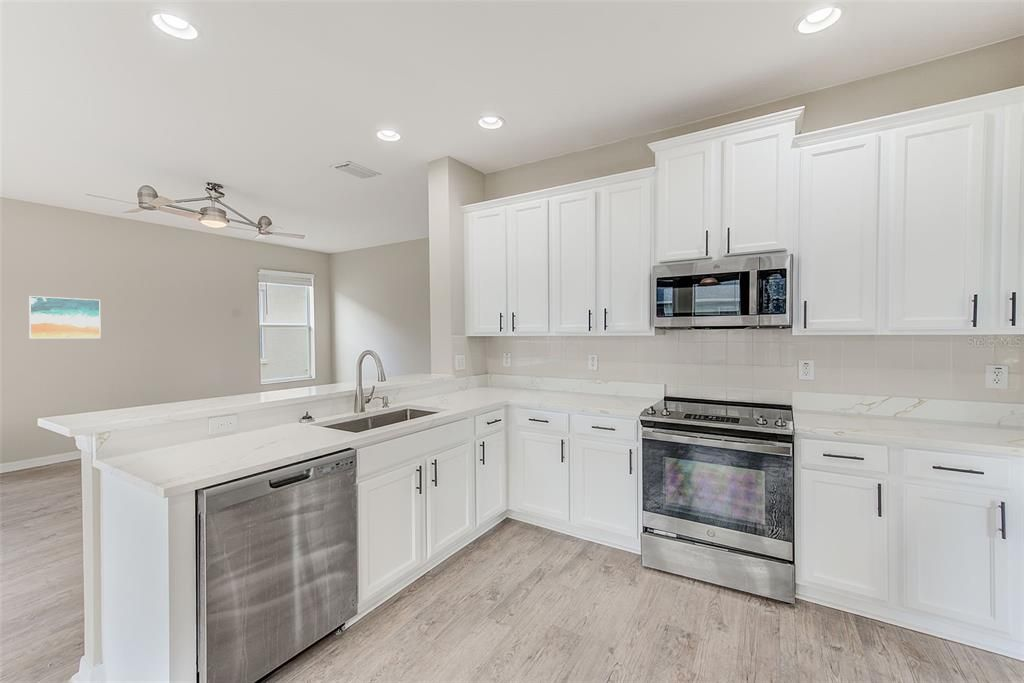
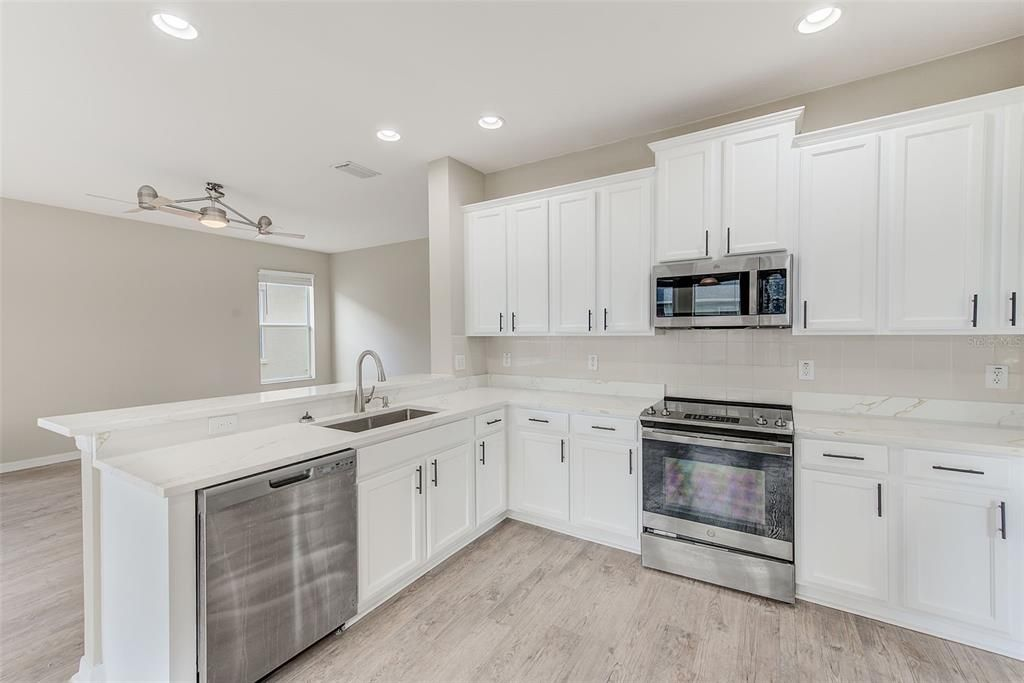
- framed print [28,295,102,339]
